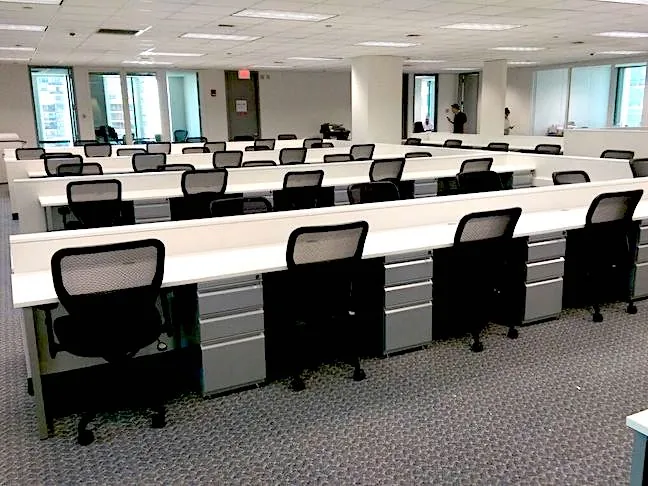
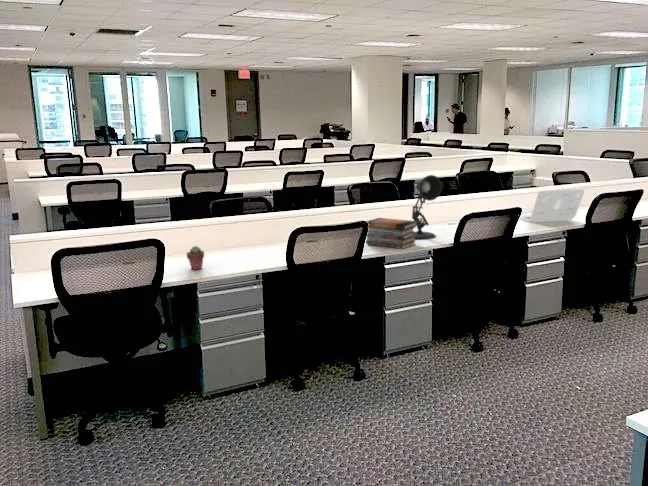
+ book stack [365,217,418,250]
+ laptop [519,188,585,223]
+ potted succulent [185,245,205,271]
+ desk lamp [411,174,443,240]
